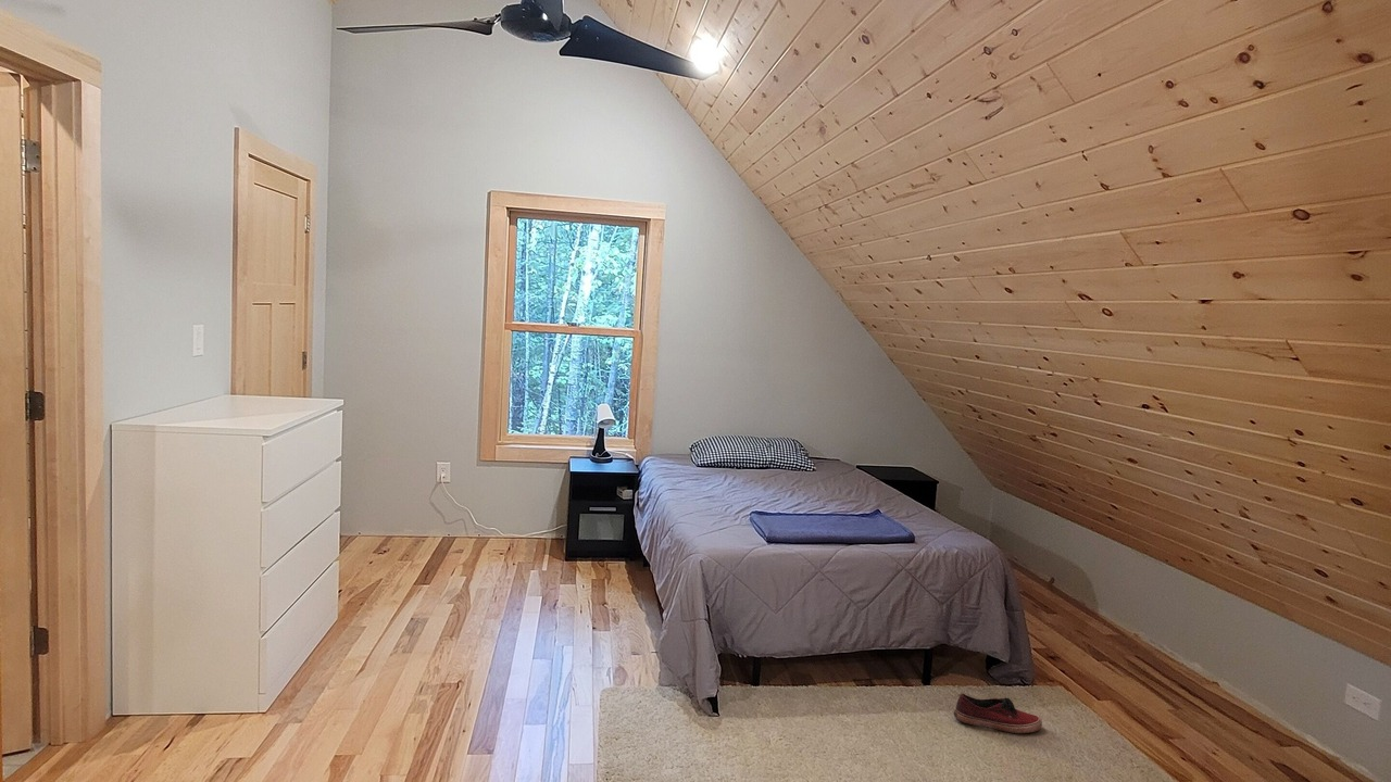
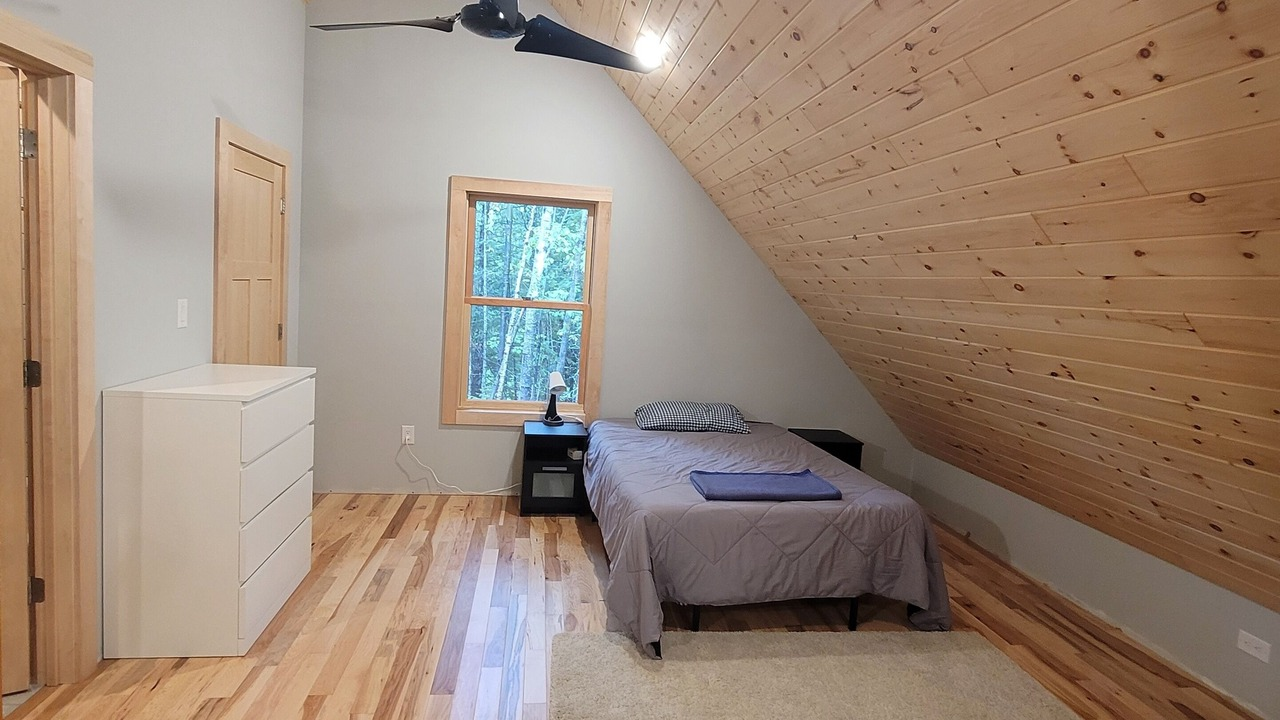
- shoe [953,693,1043,734]
